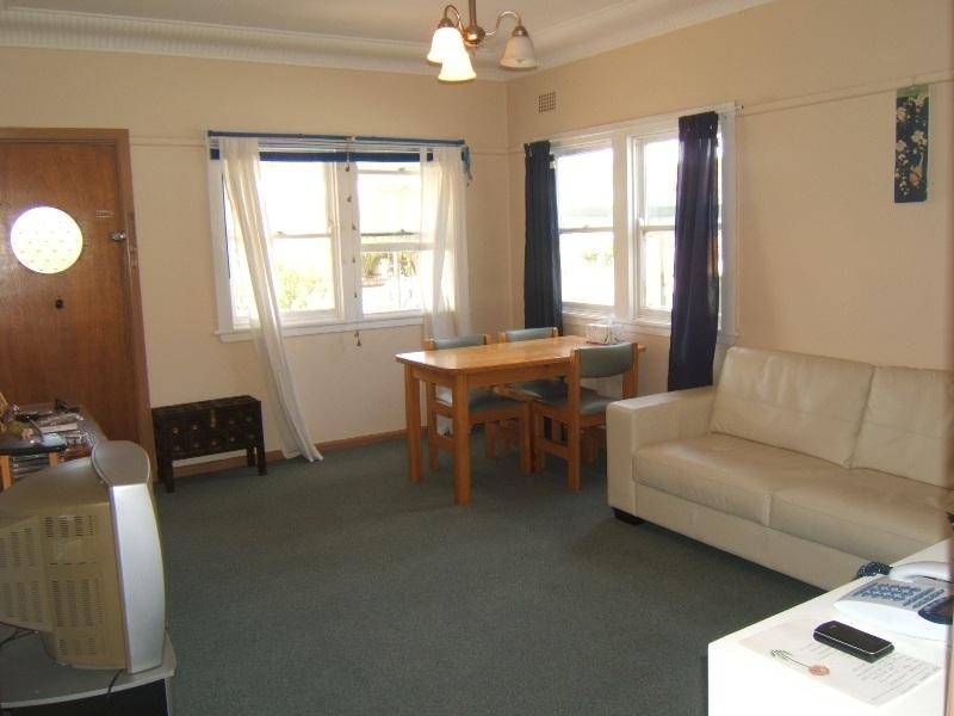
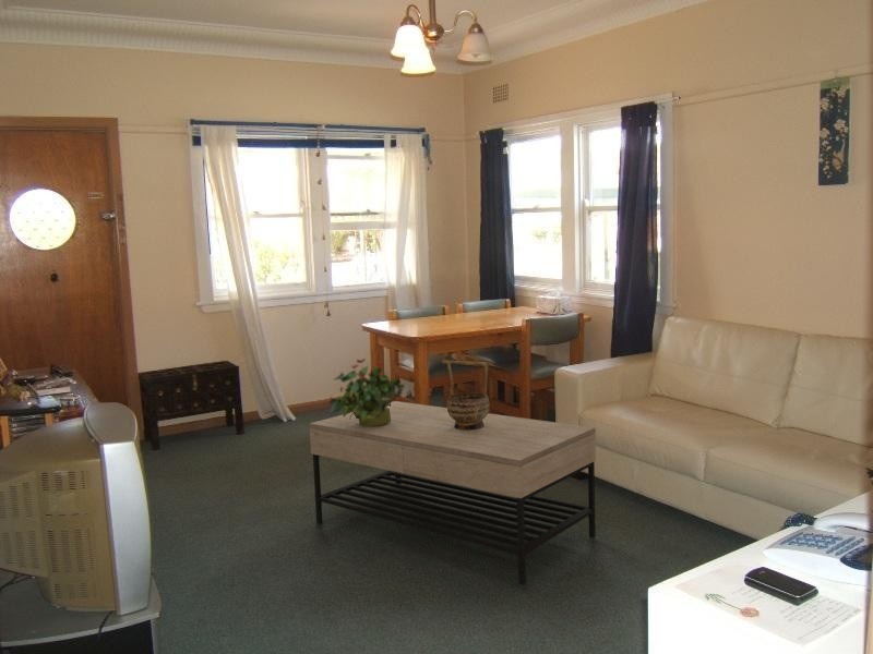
+ coffee table [309,400,597,586]
+ decorative bowl [441,360,494,431]
+ potted plant [327,358,406,426]
